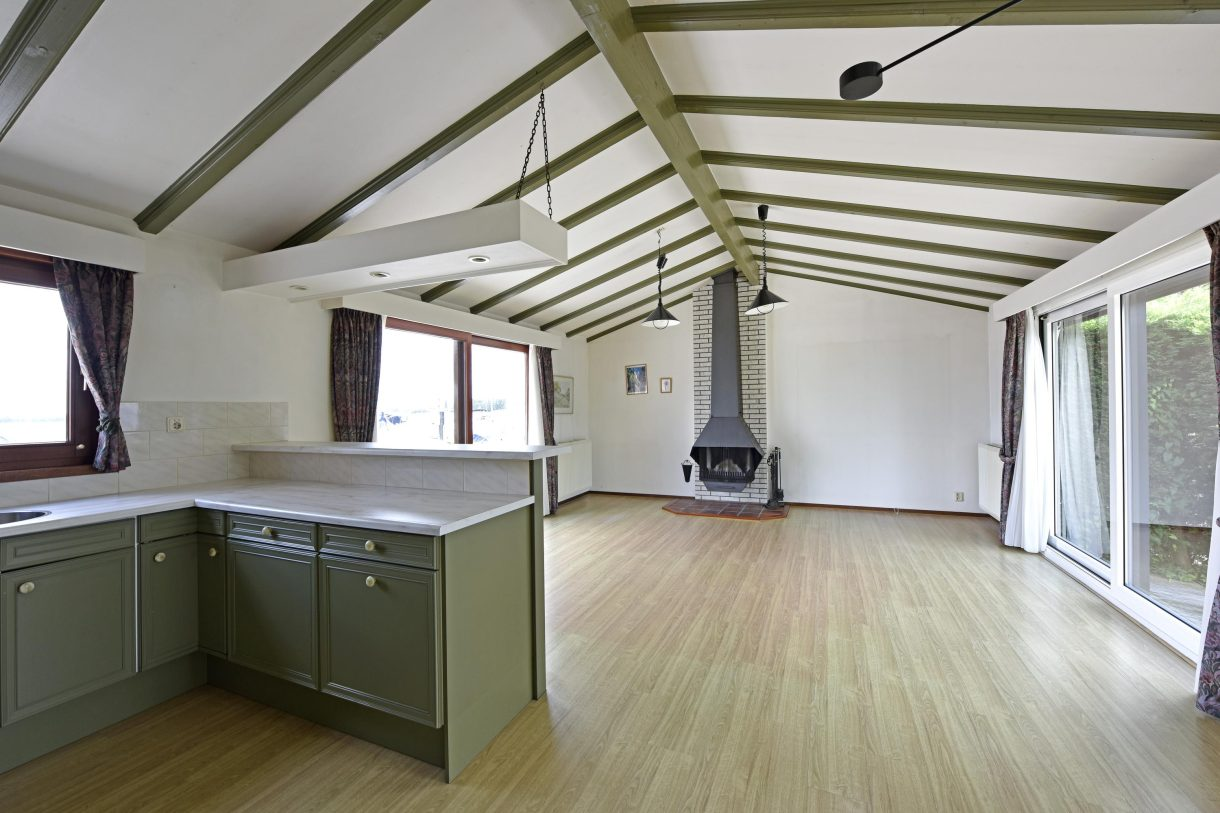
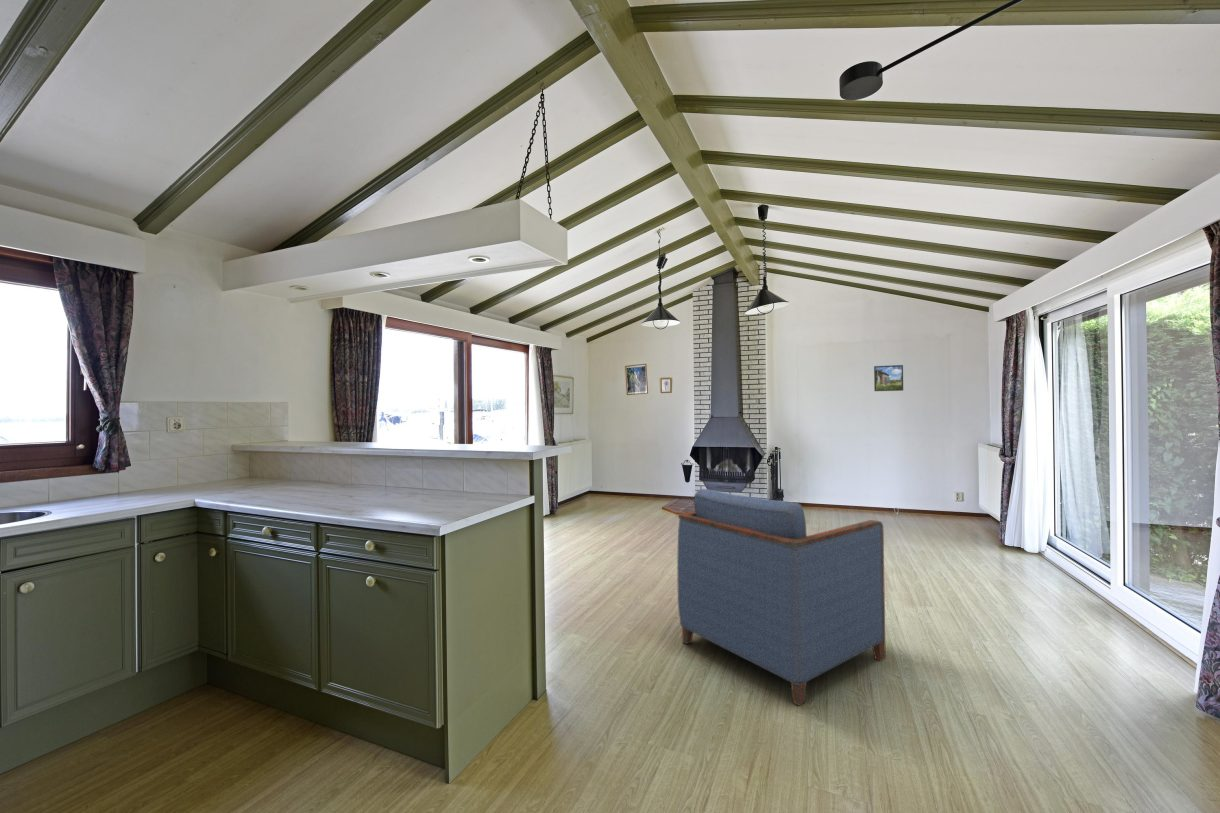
+ armchair [676,488,887,707]
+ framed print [873,364,904,392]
